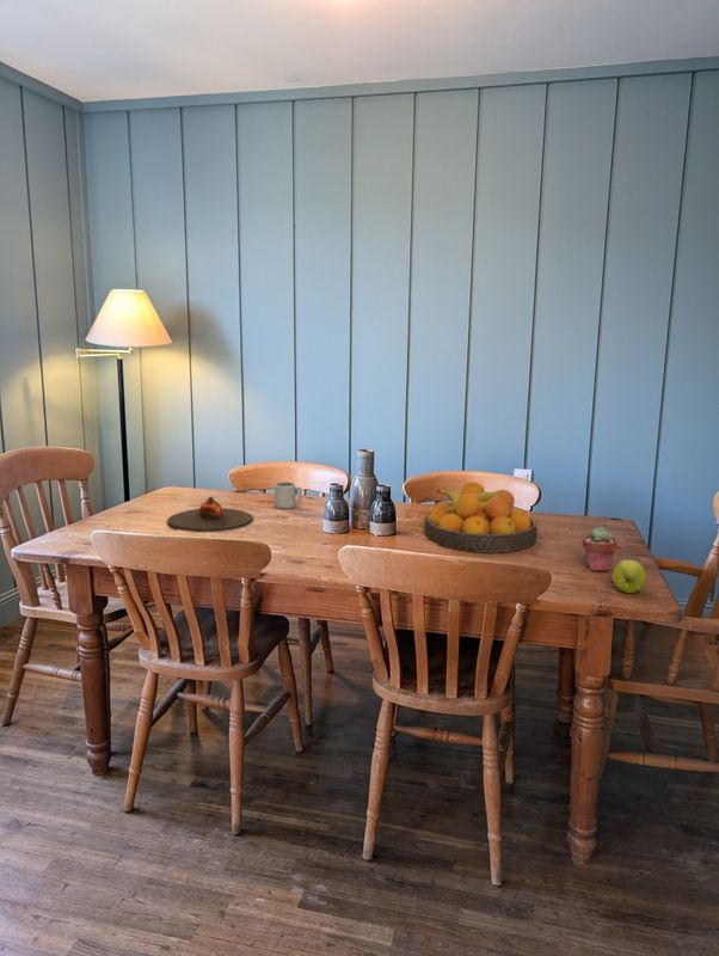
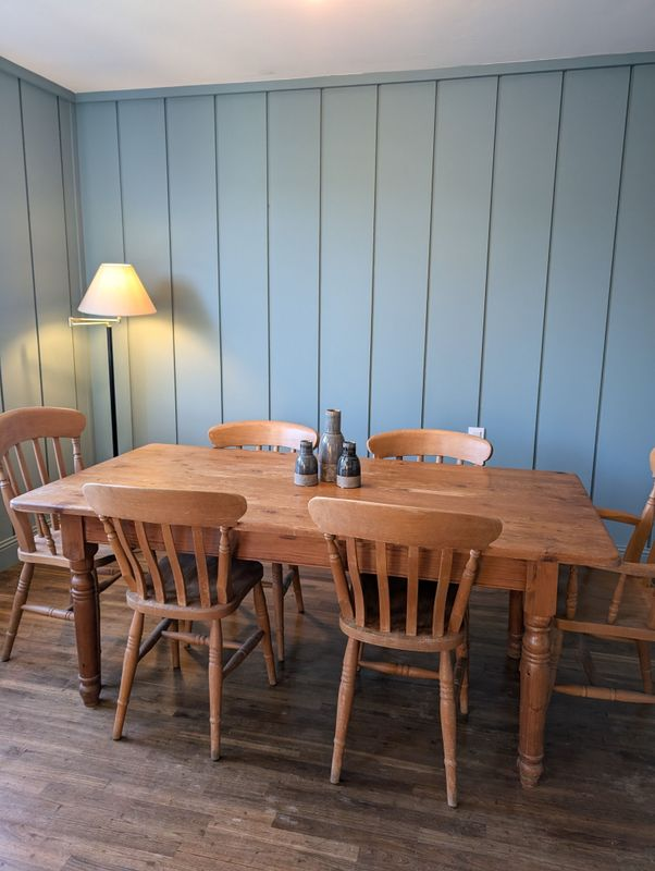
- fruit bowl [423,480,539,554]
- potted succulent [582,526,619,572]
- cup [274,480,303,509]
- apple [612,559,647,594]
- plate [166,496,254,533]
